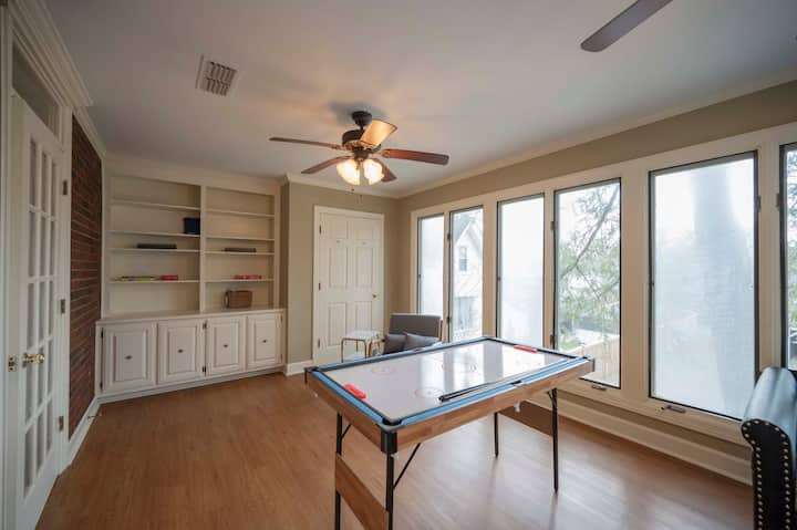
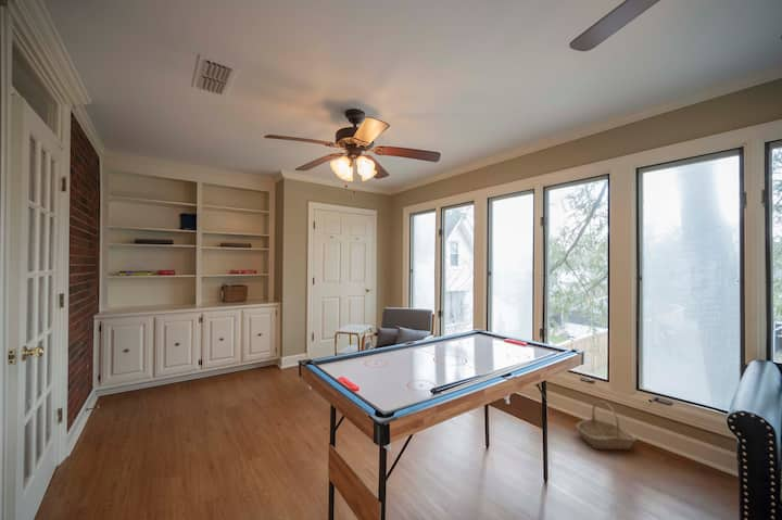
+ basket [576,399,638,451]
